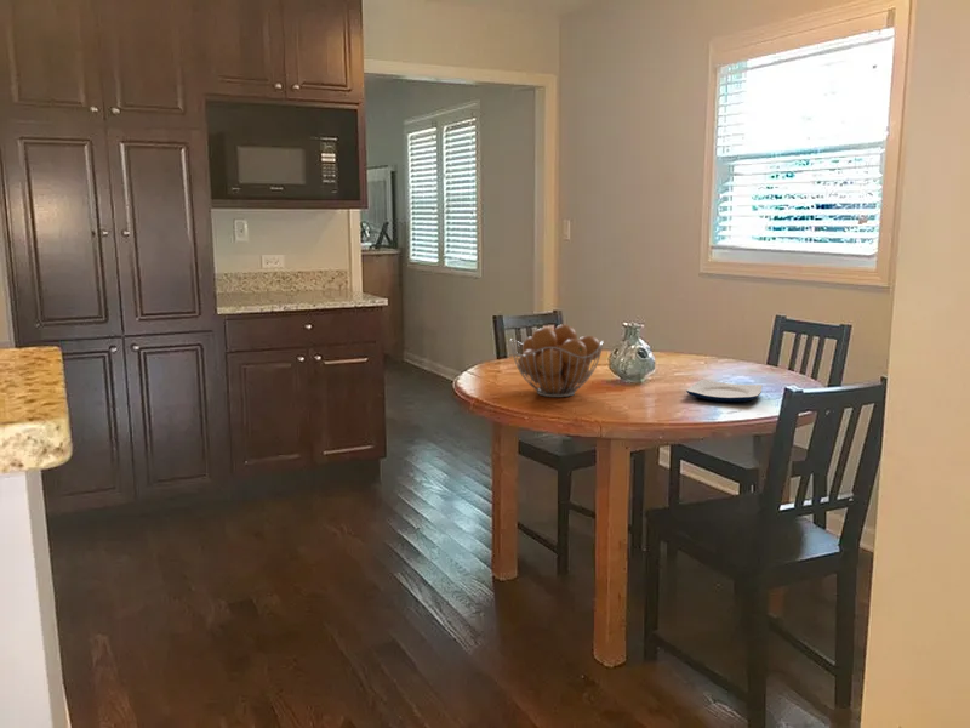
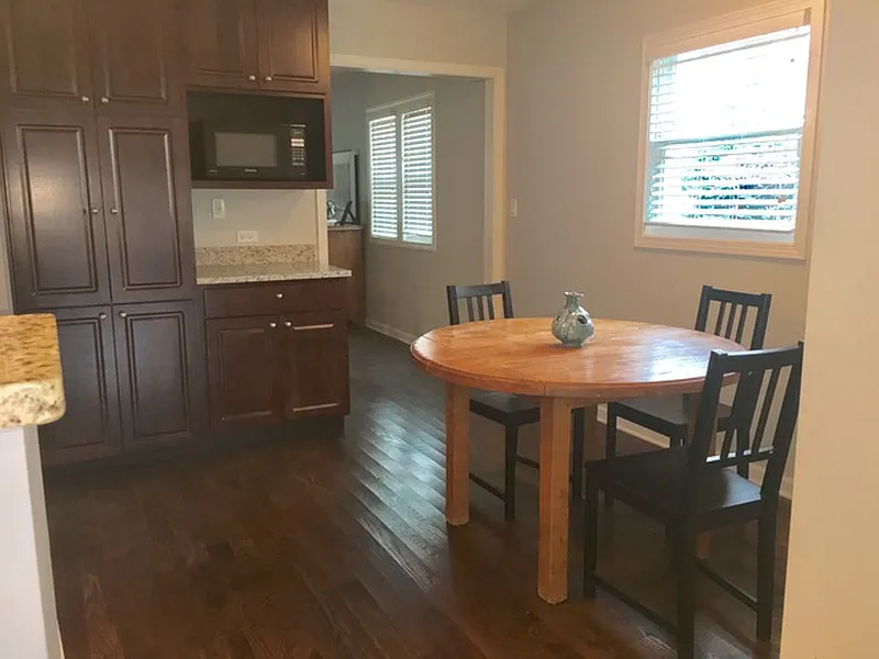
- plate [685,379,764,403]
- fruit basket [509,324,605,398]
